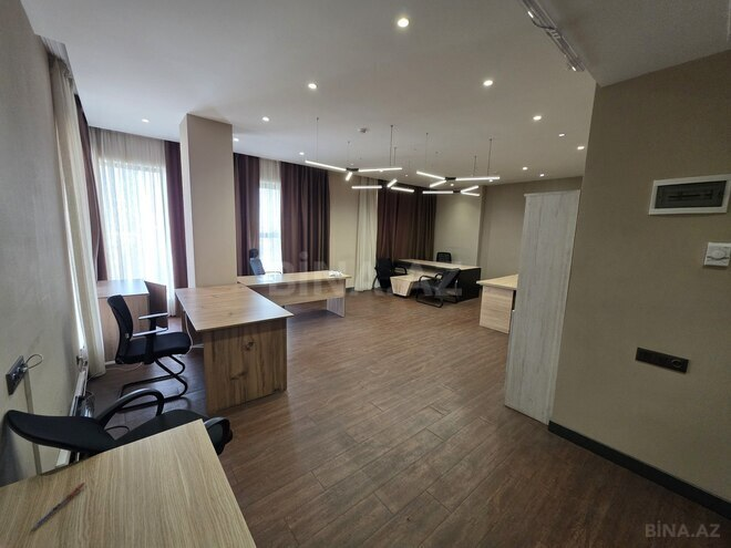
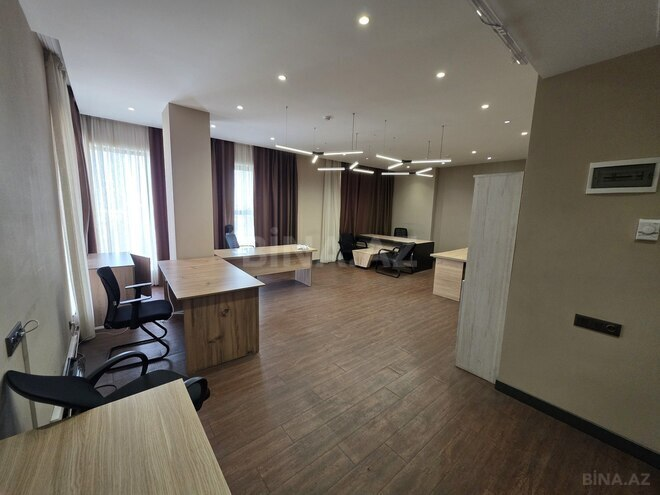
- pen [31,482,86,530]
